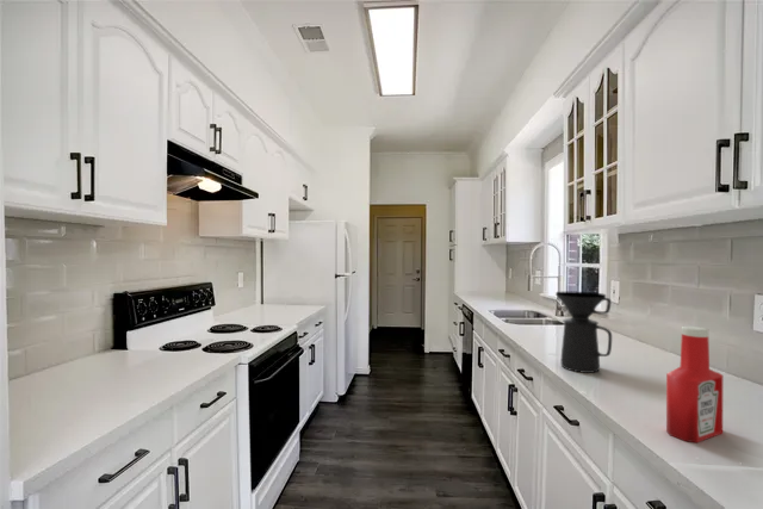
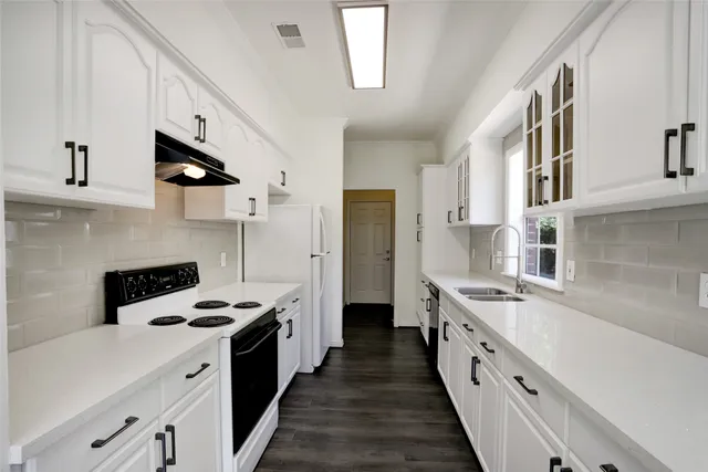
- coffee maker [554,291,613,374]
- soap bottle [665,325,724,445]
